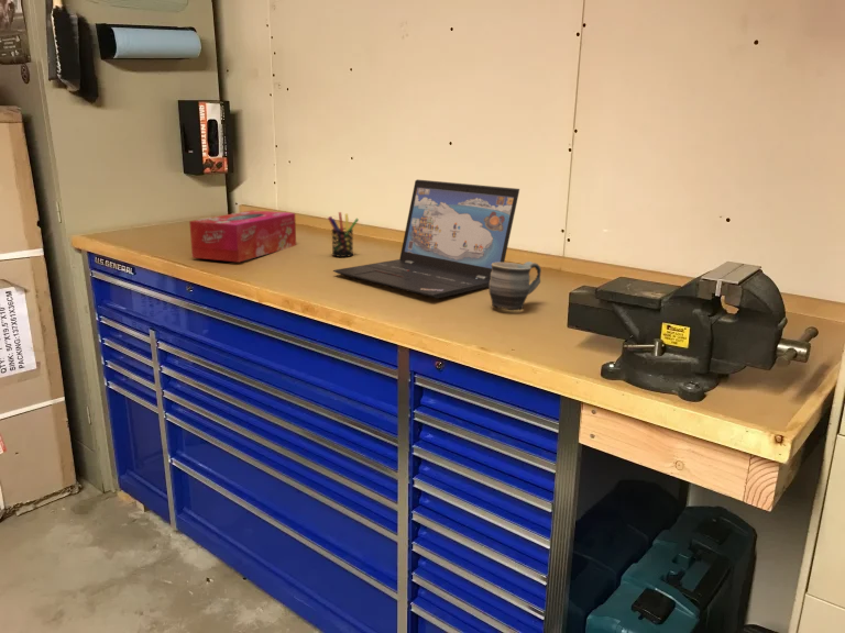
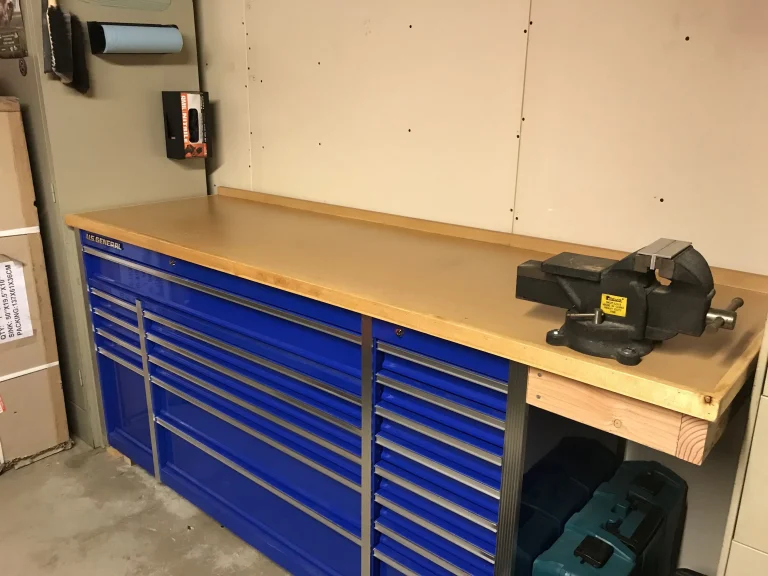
- mug [487,260,542,311]
- tissue box [188,209,297,264]
- pen holder [327,211,360,258]
- laptop [332,178,520,300]
